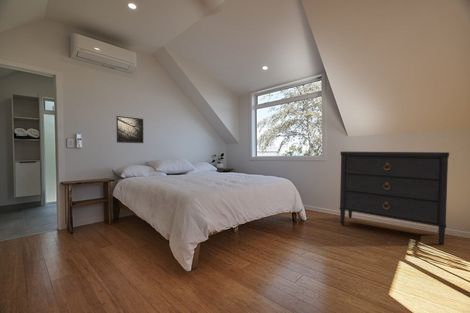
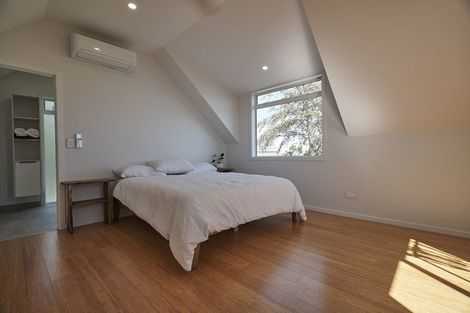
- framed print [115,115,144,144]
- dresser [339,151,450,246]
